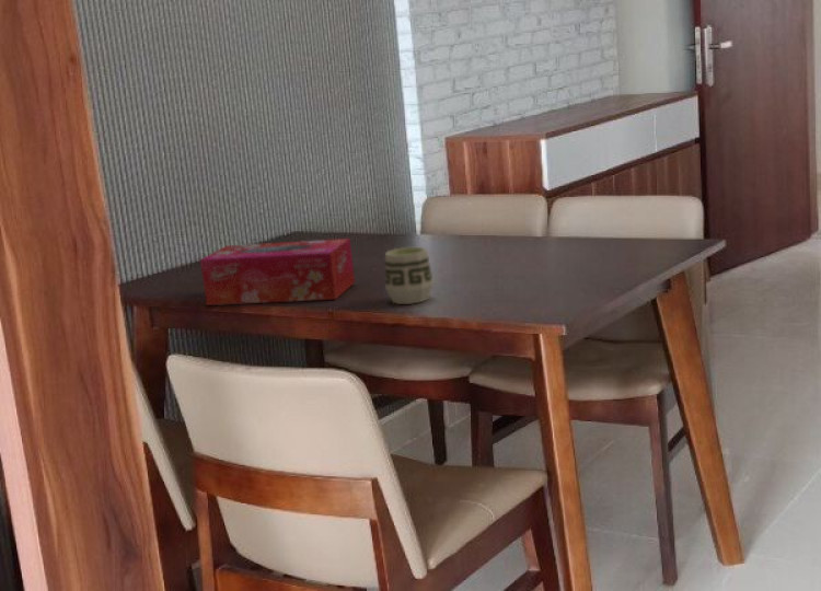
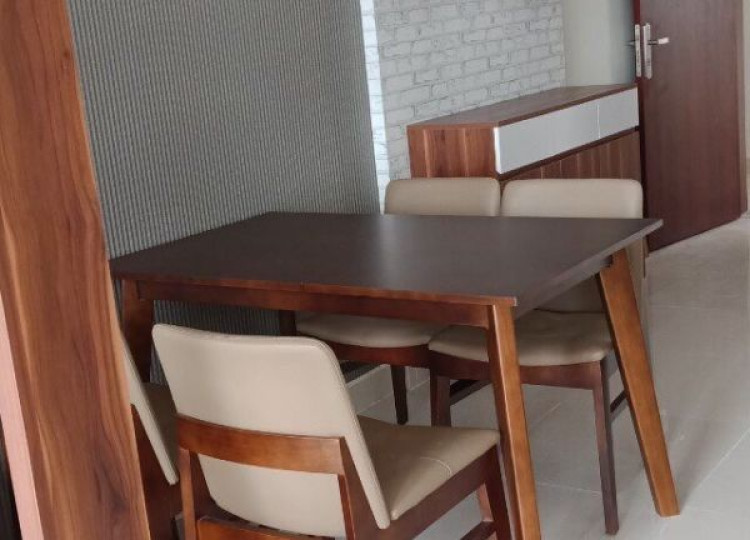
- tissue box [199,237,356,306]
- cup [384,246,435,305]
